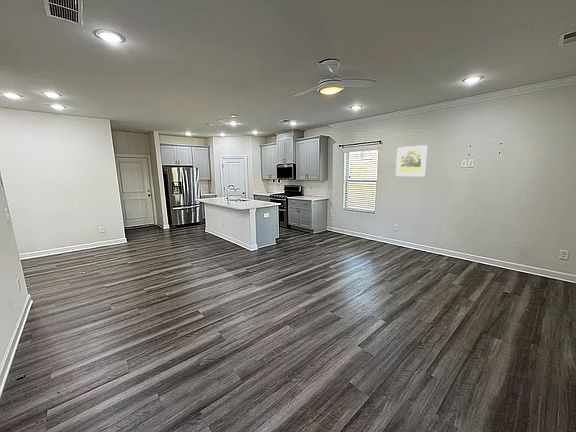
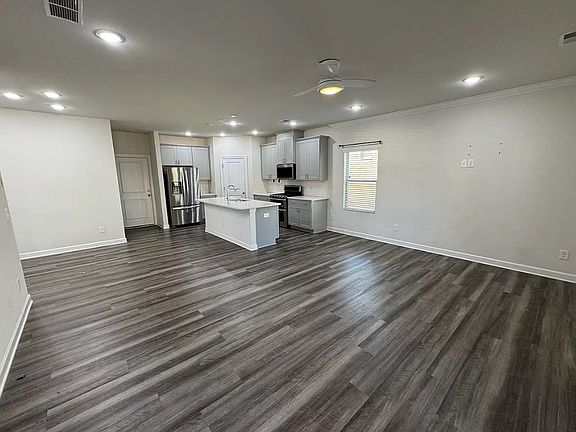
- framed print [395,144,429,177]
